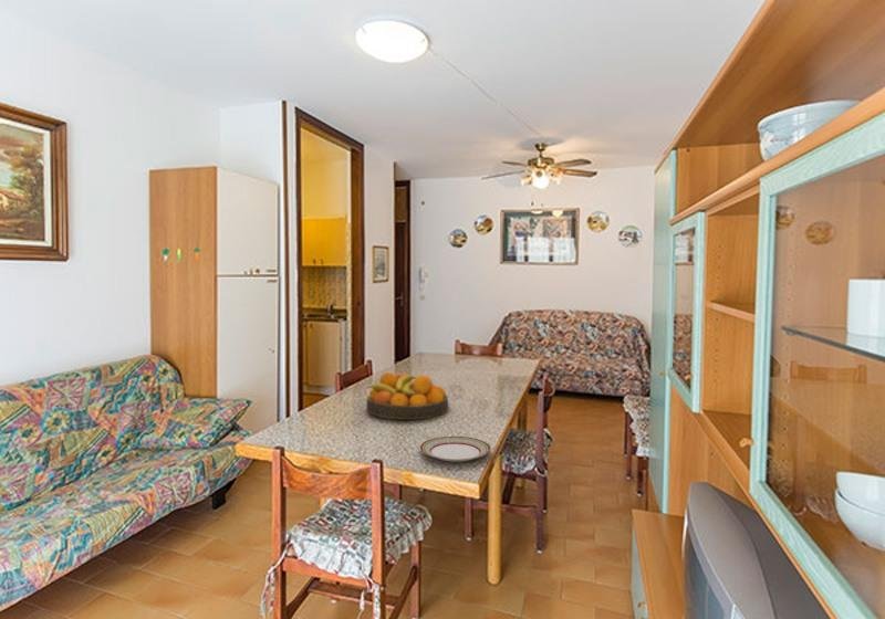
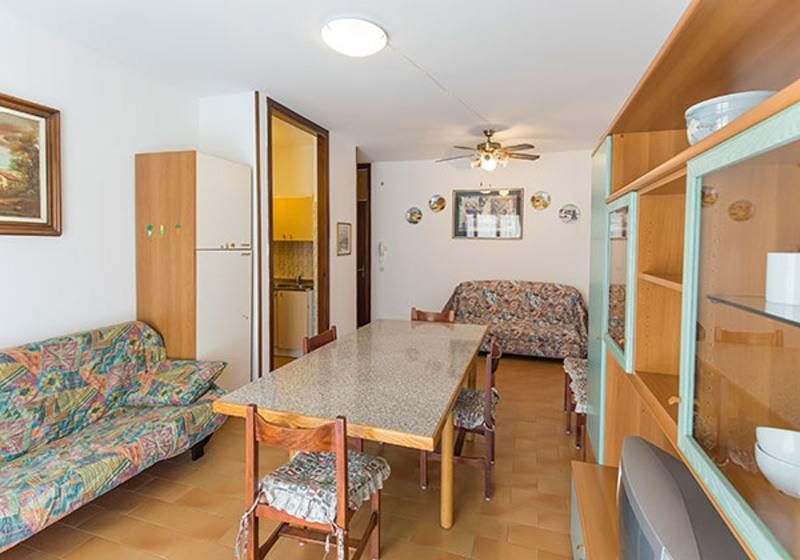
- plate [419,436,491,463]
- fruit bowl [365,371,449,420]
